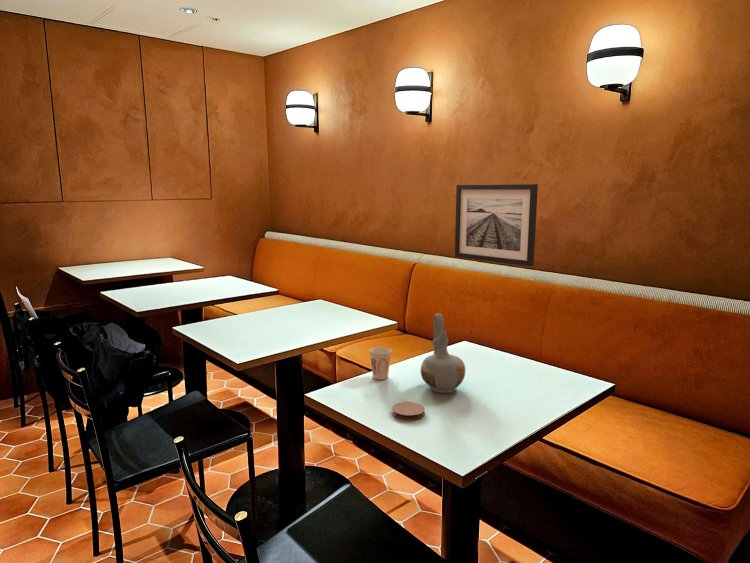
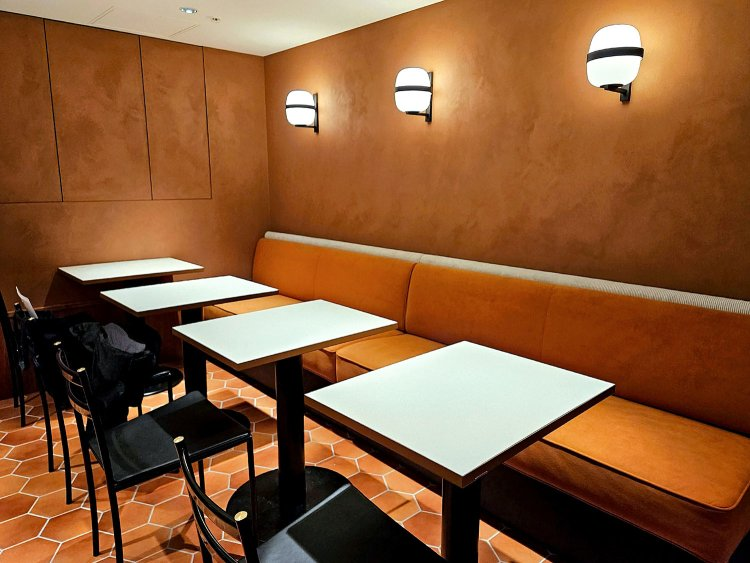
- coaster [391,401,426,421]
- wall art [454,183,539,267]
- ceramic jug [420,312,466,394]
- cup [368,346,393,381]
